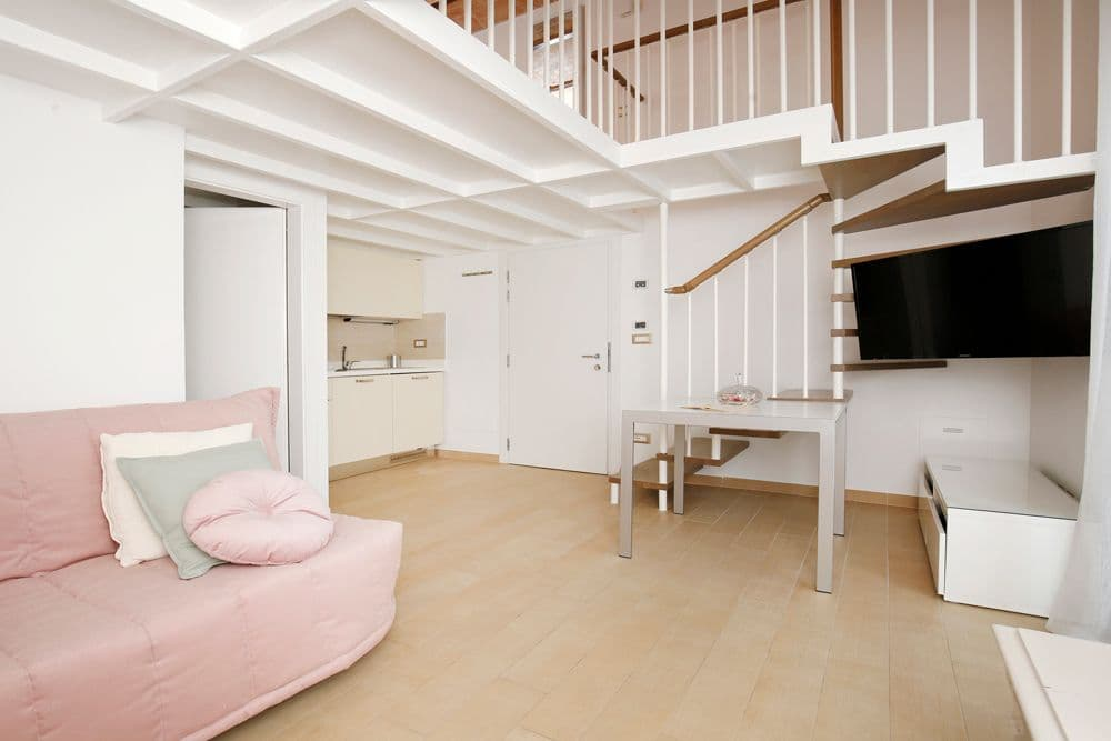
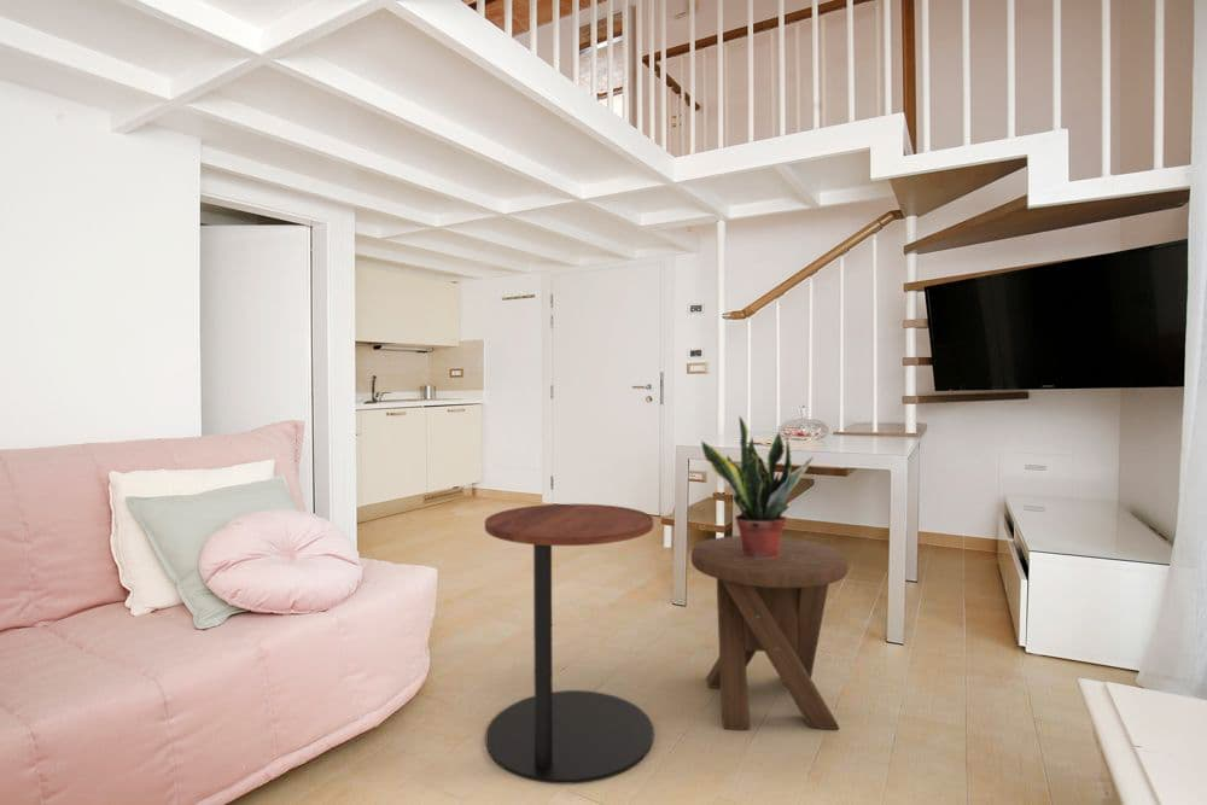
+ music stool [690,535,850,730]
+ potted plant [700,415,816,559]
+ side table [484,503,654,784]
